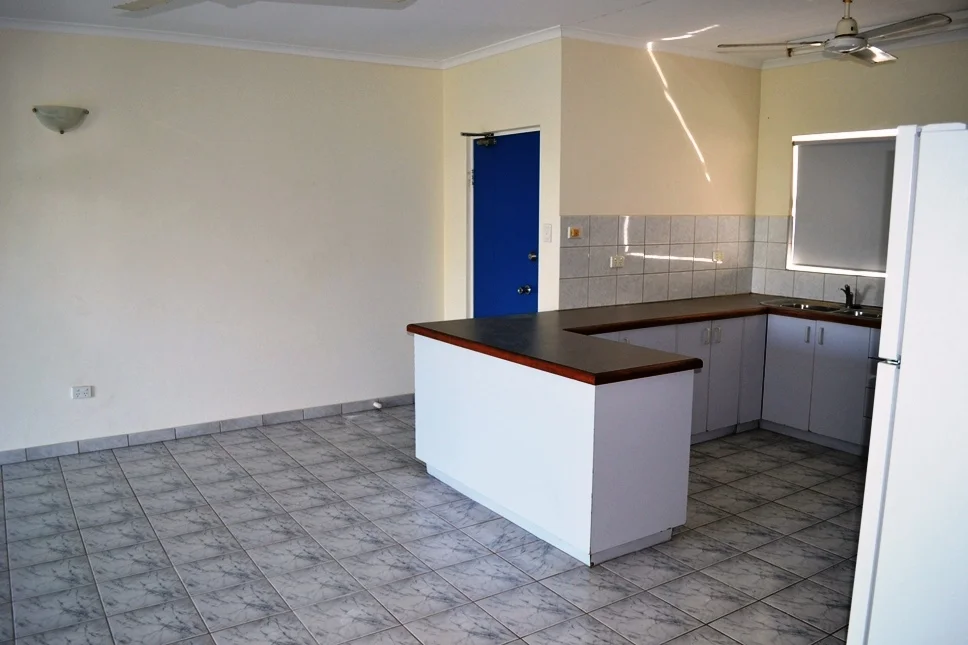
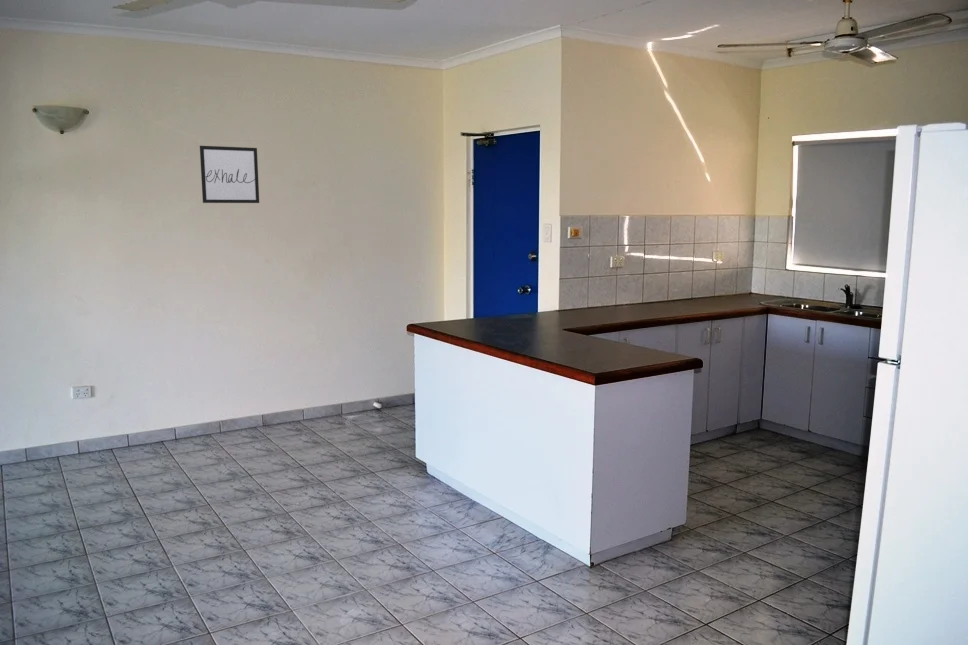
+ wall art [199,145,260,204]
